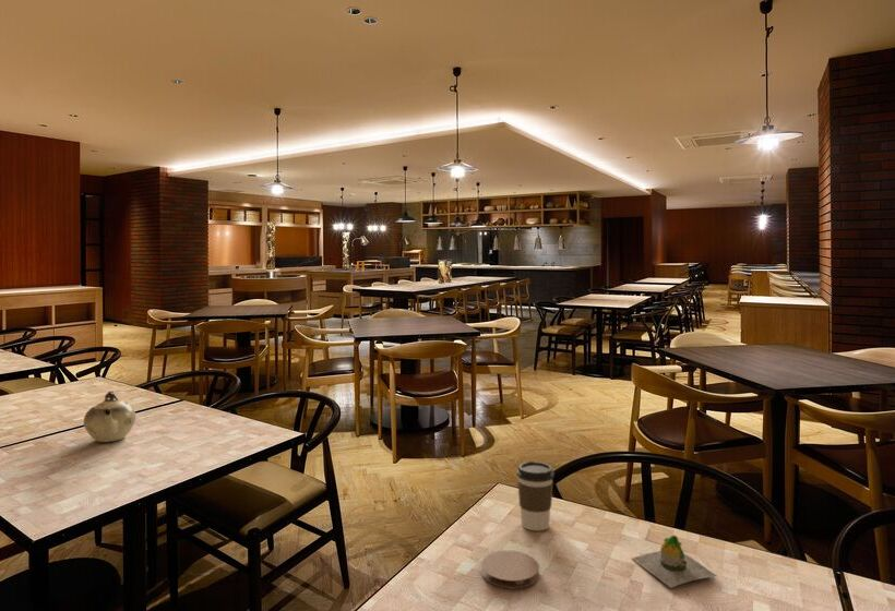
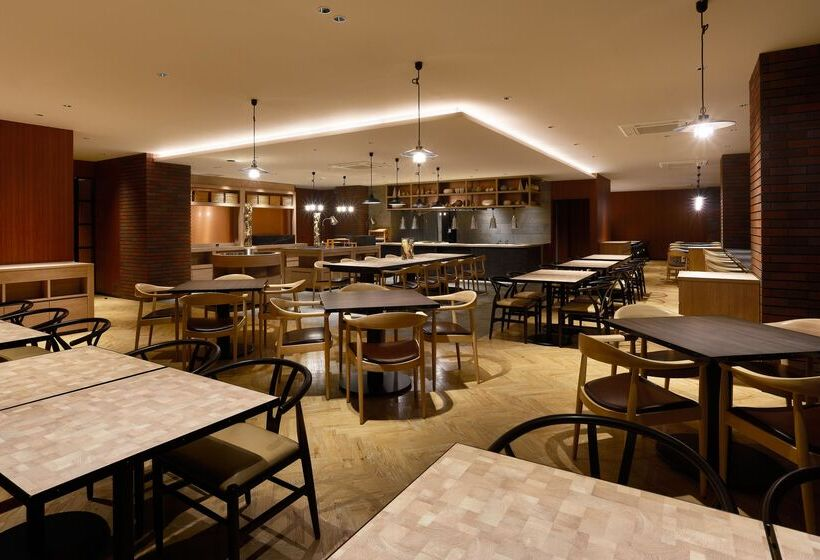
- coaster [480,549,540,590]
- coffee cup [516,460,556,532]
- teapot [83,391,136,443]
- decorative egg [631,535,718,589]
